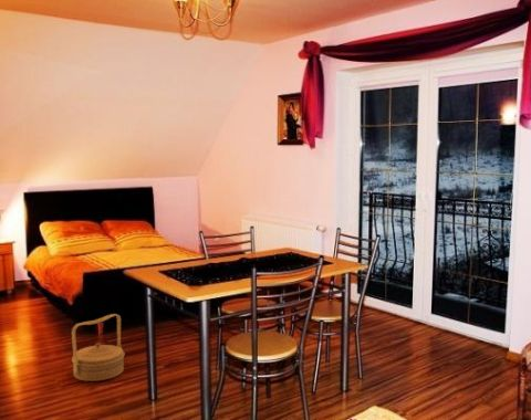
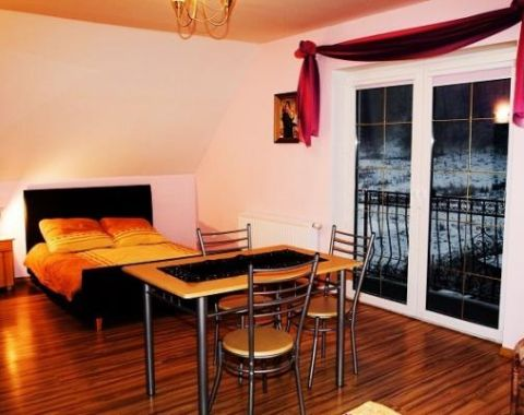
- basket [71,313,125,382]
